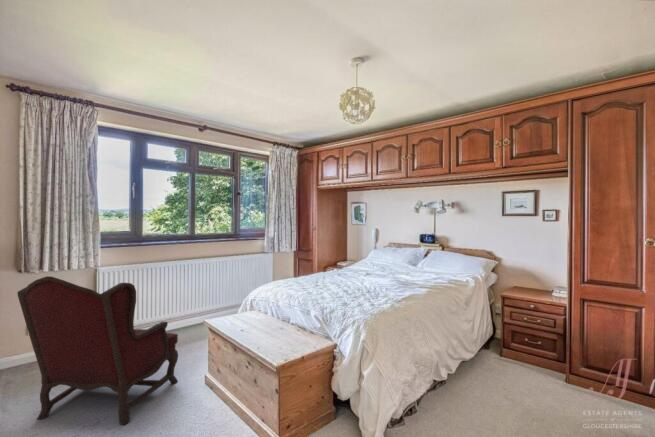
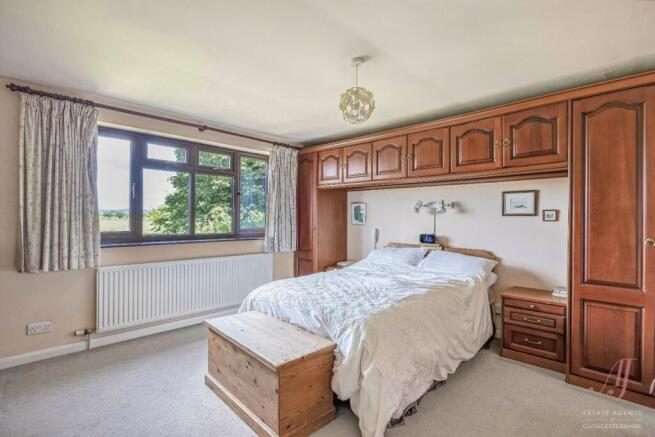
- armchair [16,275,179,426]
